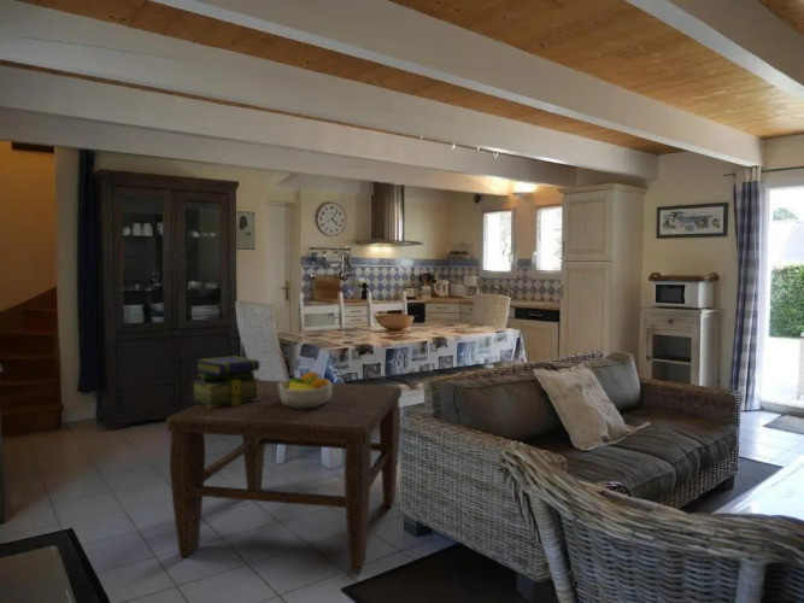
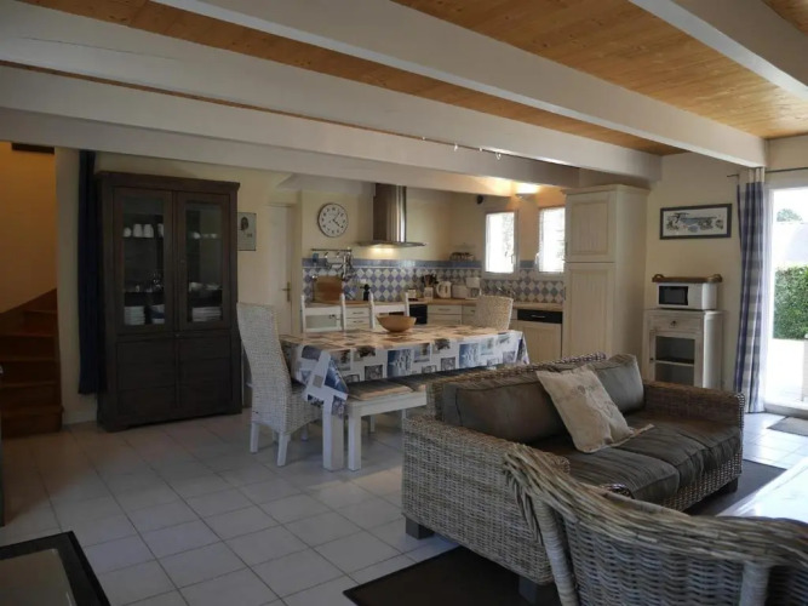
- stack of books [189,355,262,408]
- coffee table [165,379,403,574]
- fruit bowl [278,370,333,409]
